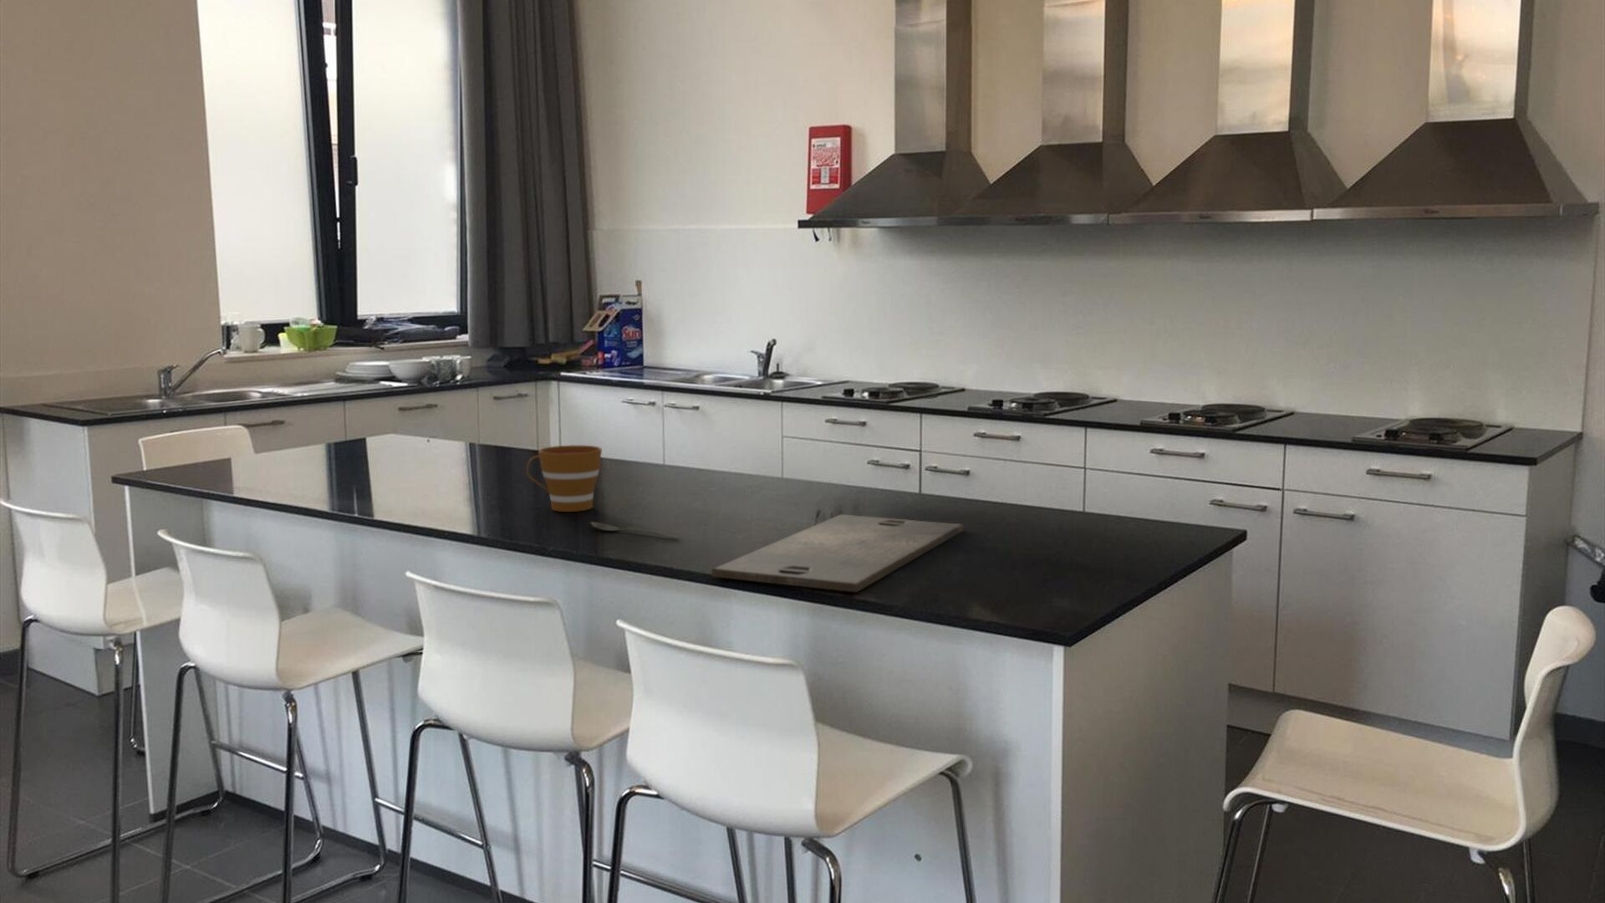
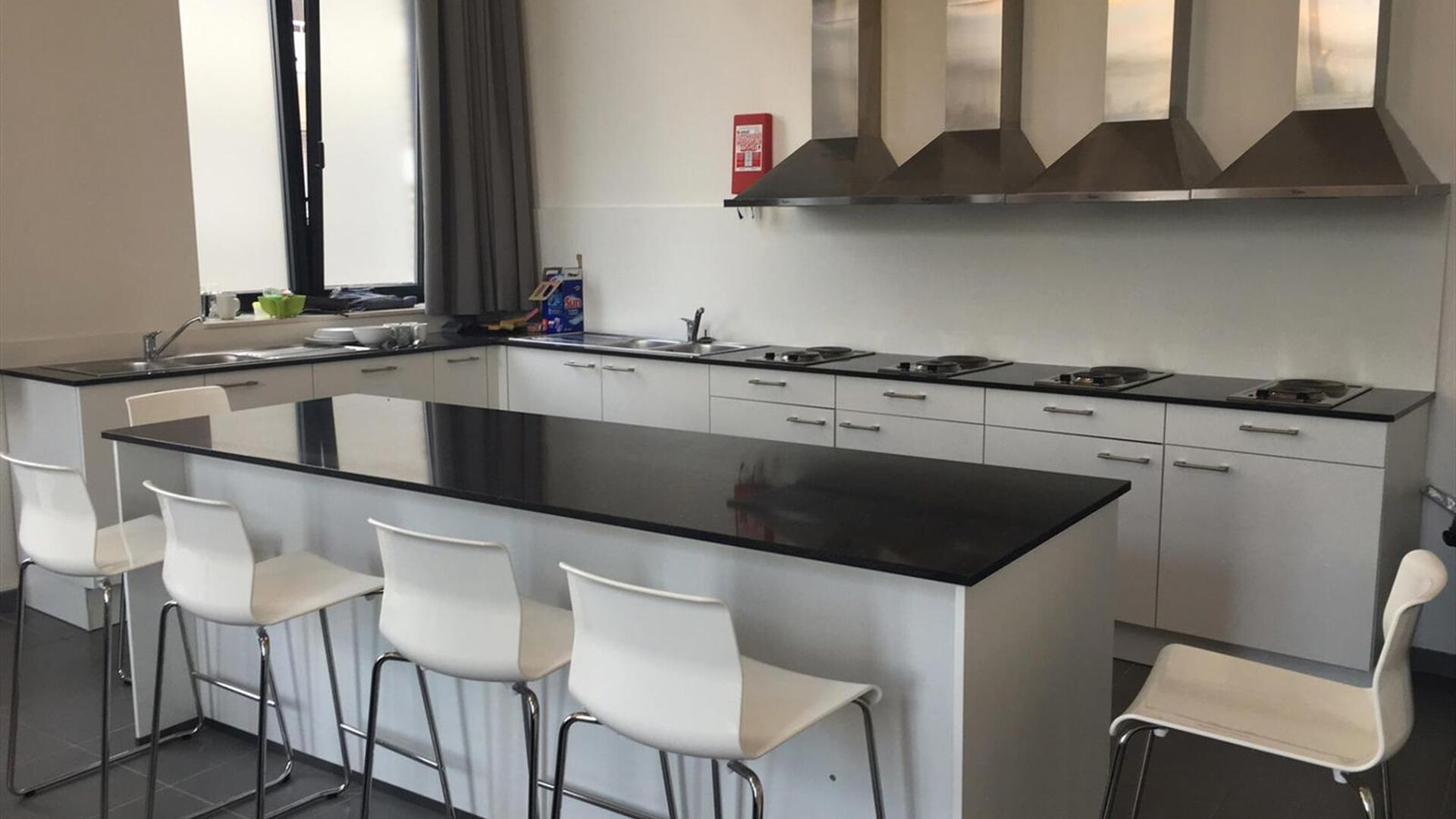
- spoon [590,520,680,540]
- cutting board [711,514,963,593]
- cup [526,444,603,513]
